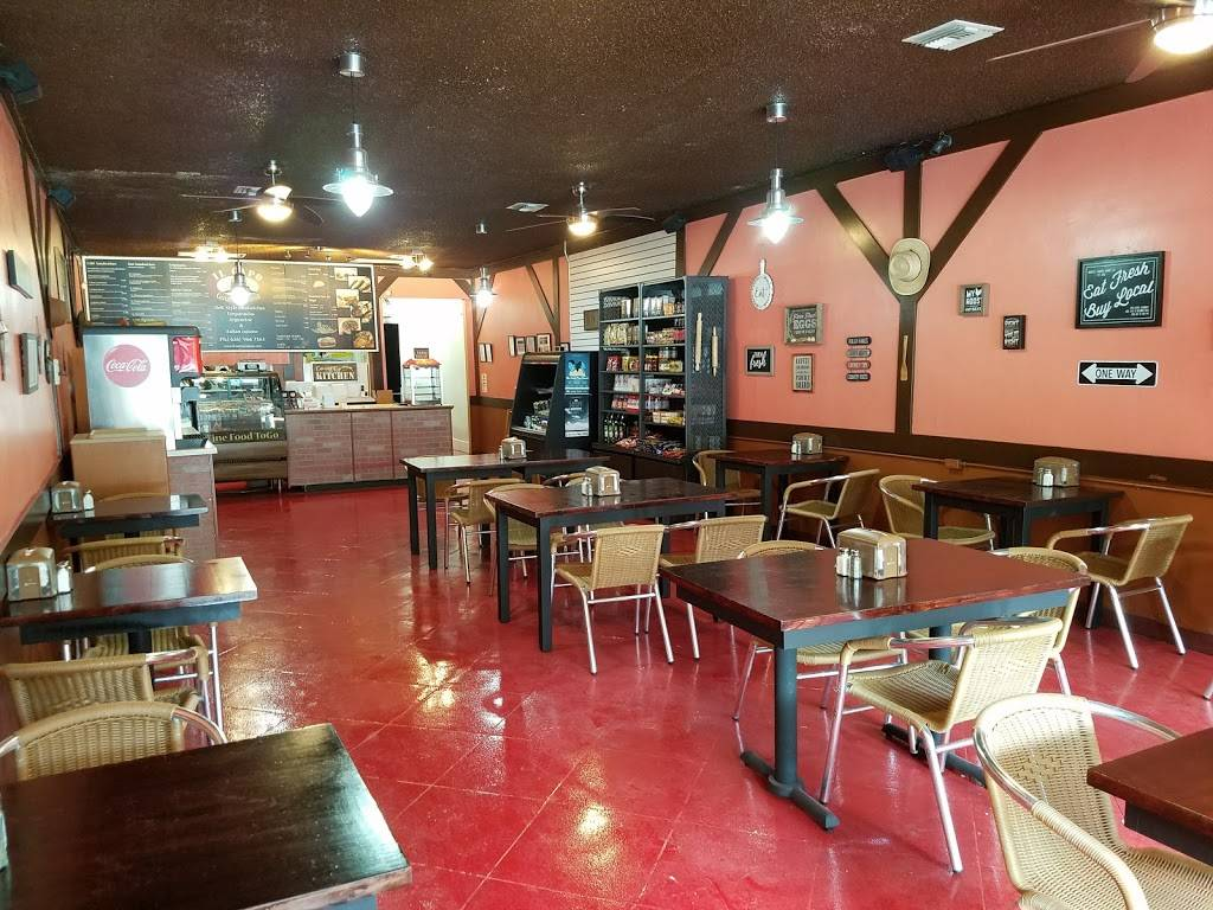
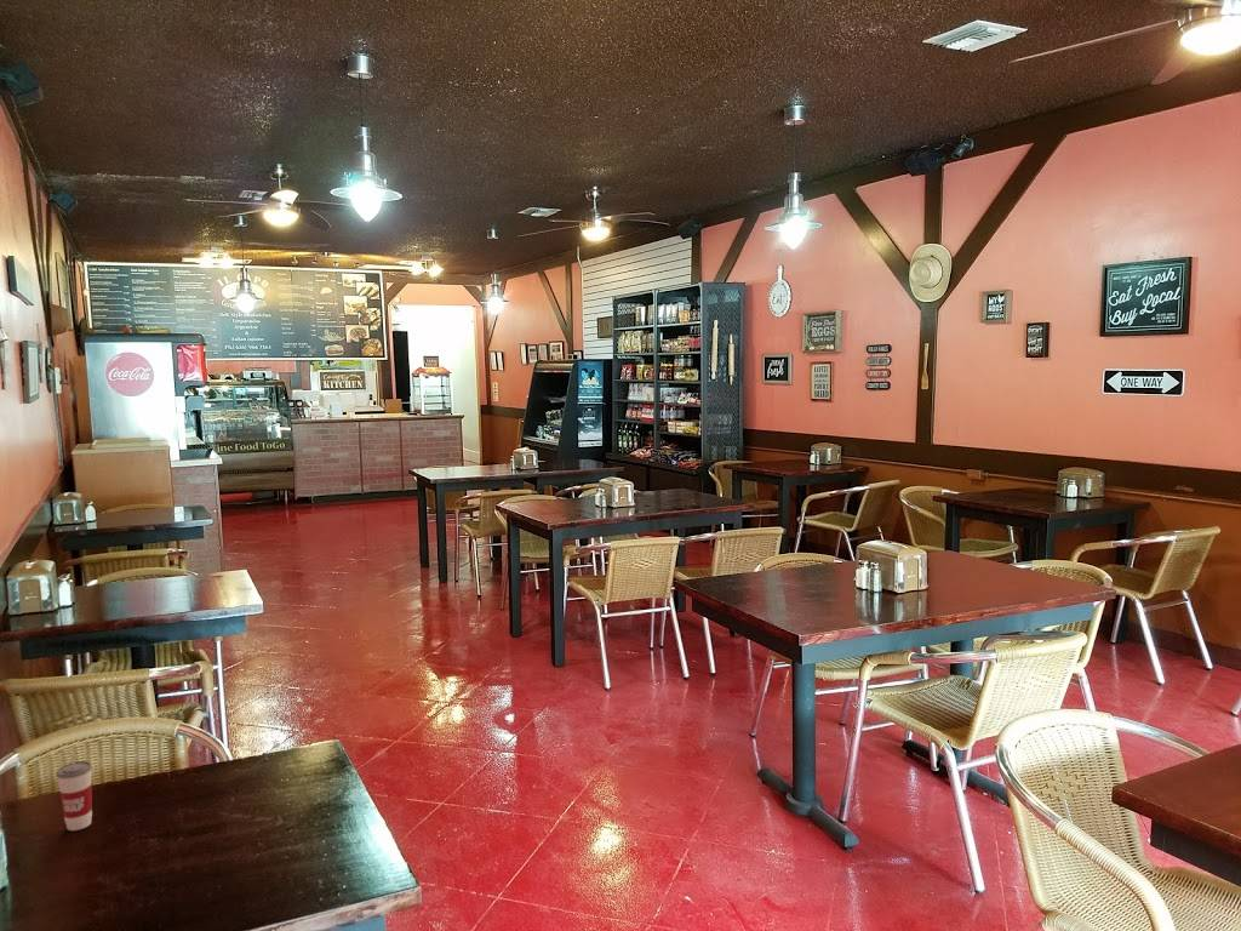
+ cup [55,748,93,832]
